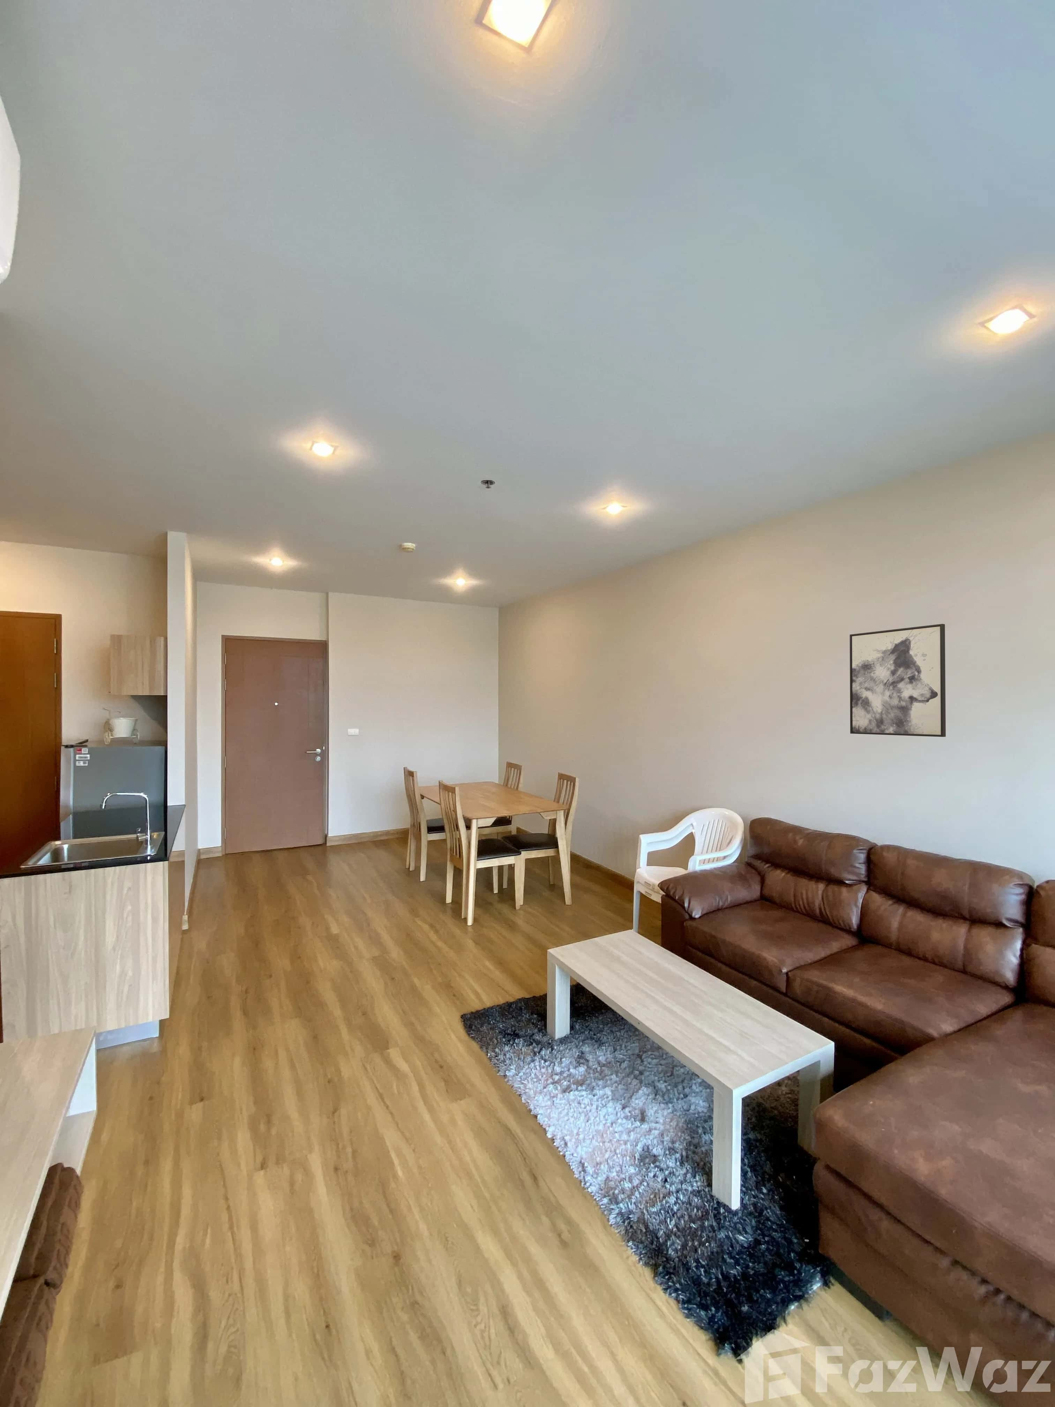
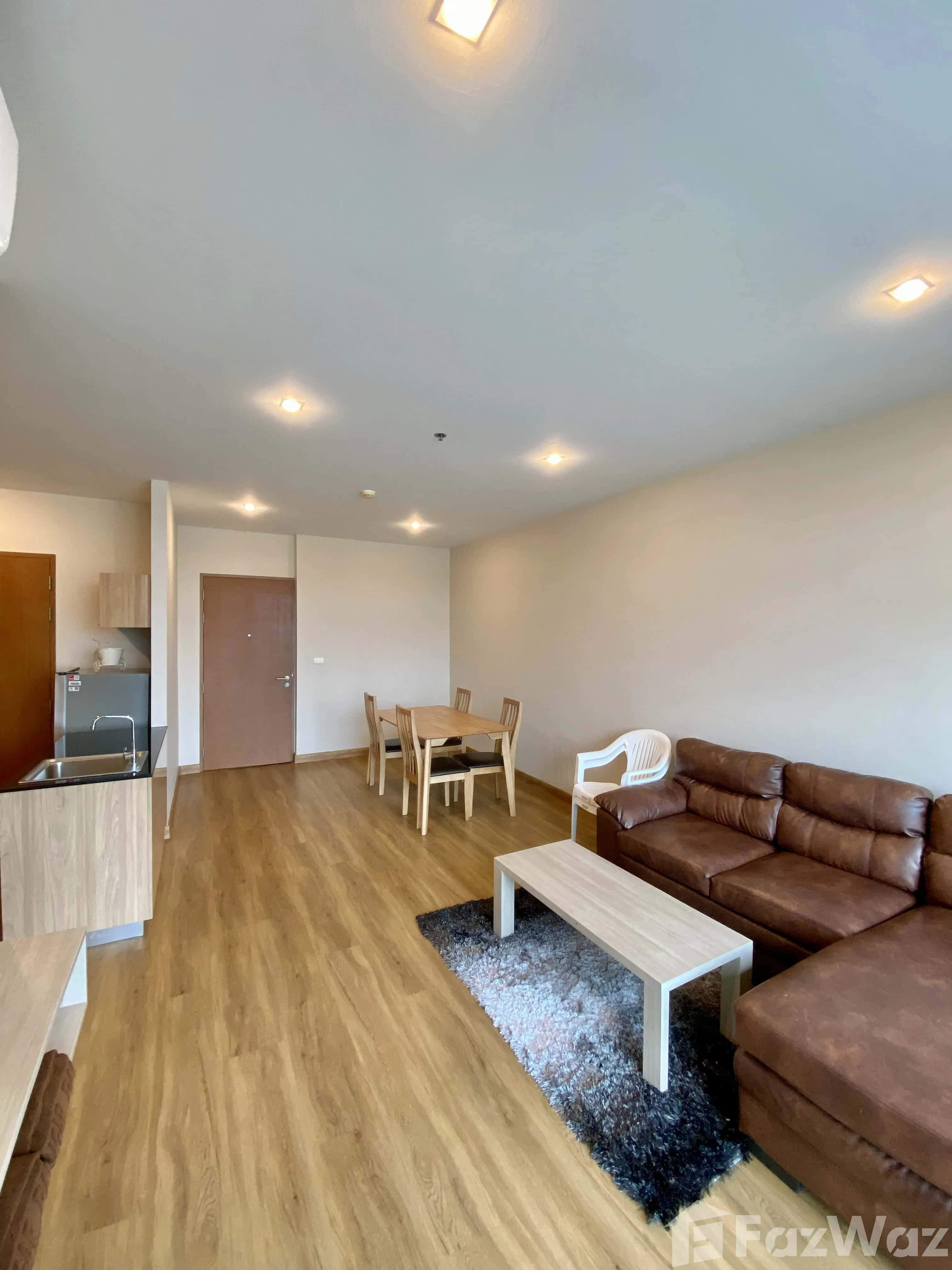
- wall art [850,624,946,738]
